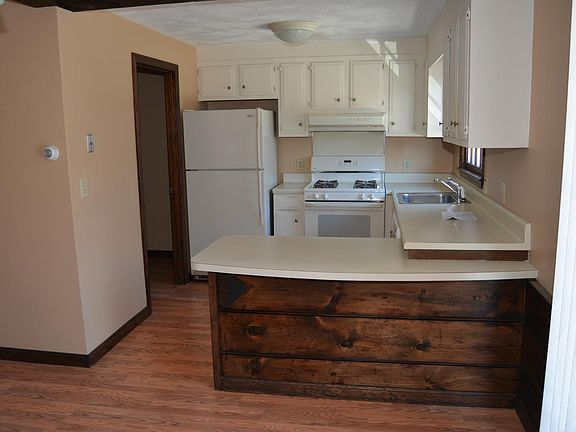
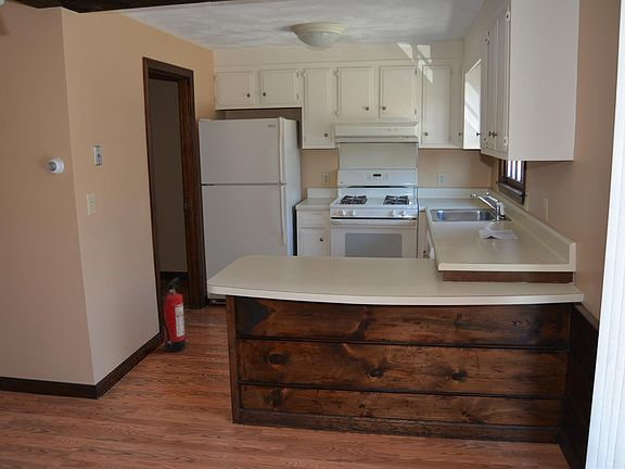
+ fire extinguisher [161,277,187,353]
